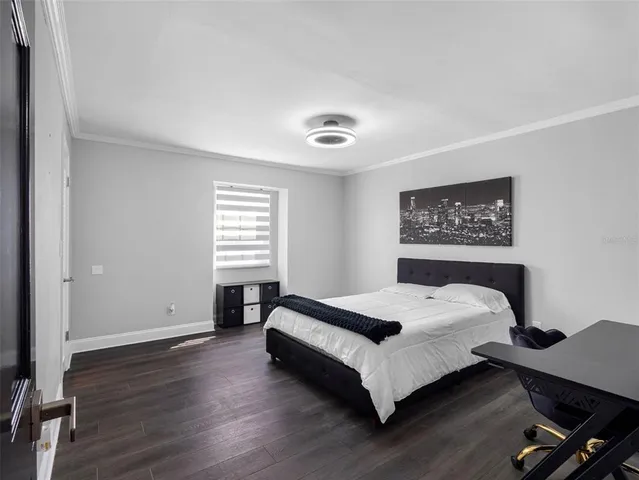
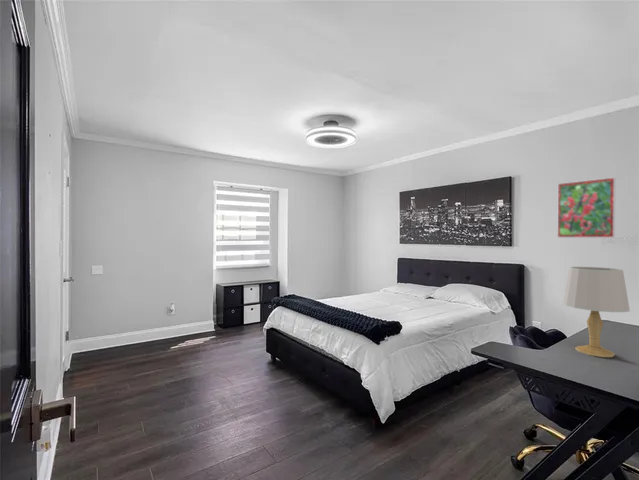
+ table lamp [562,266,631,358]
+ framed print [556,176,616,239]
